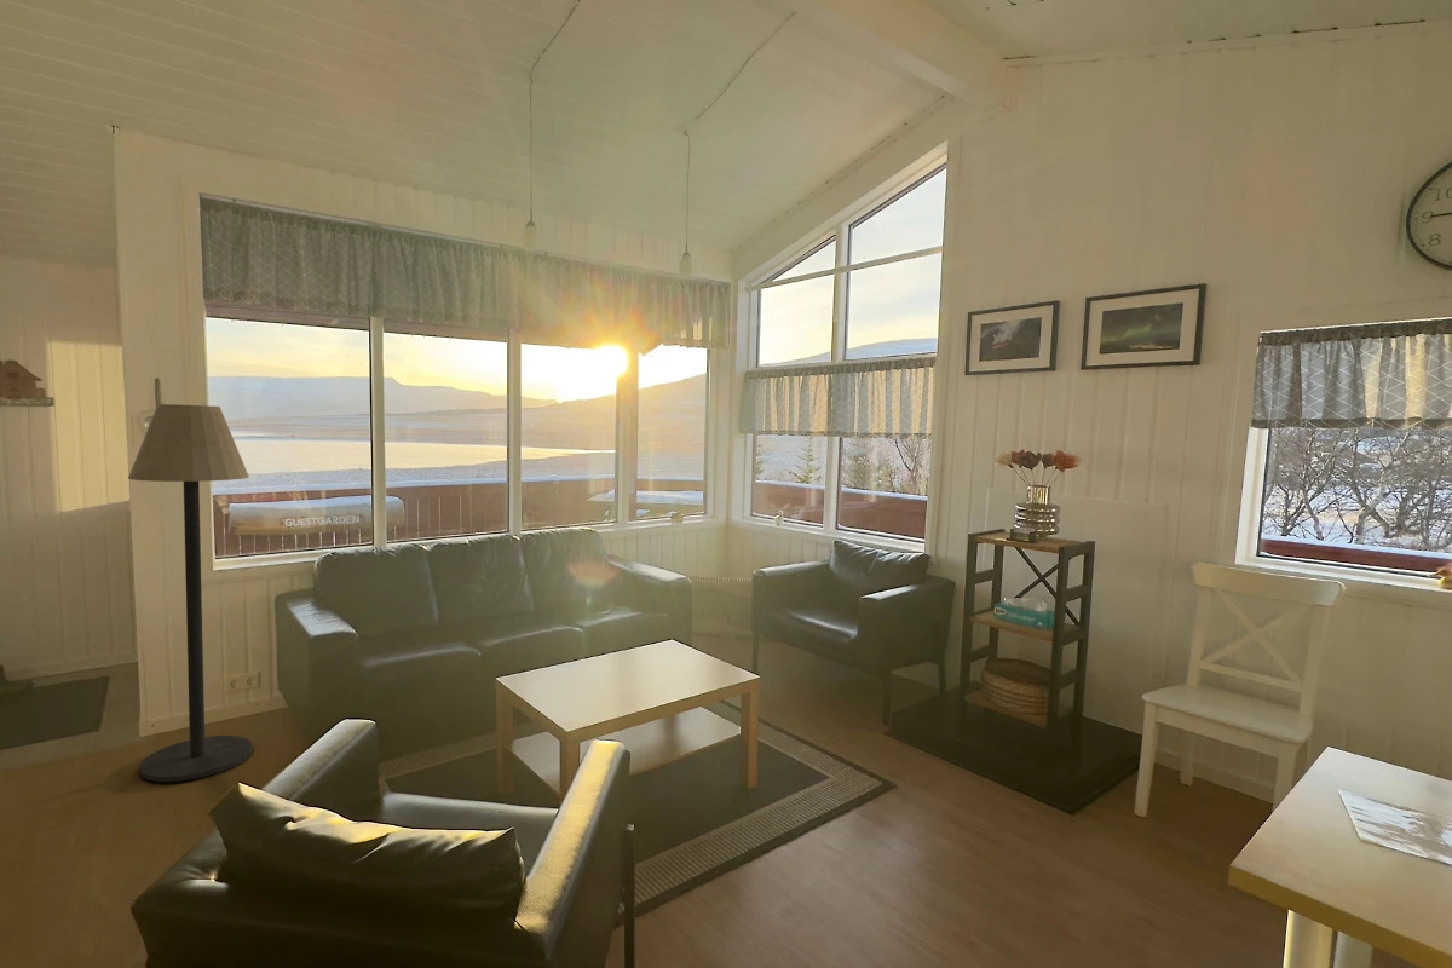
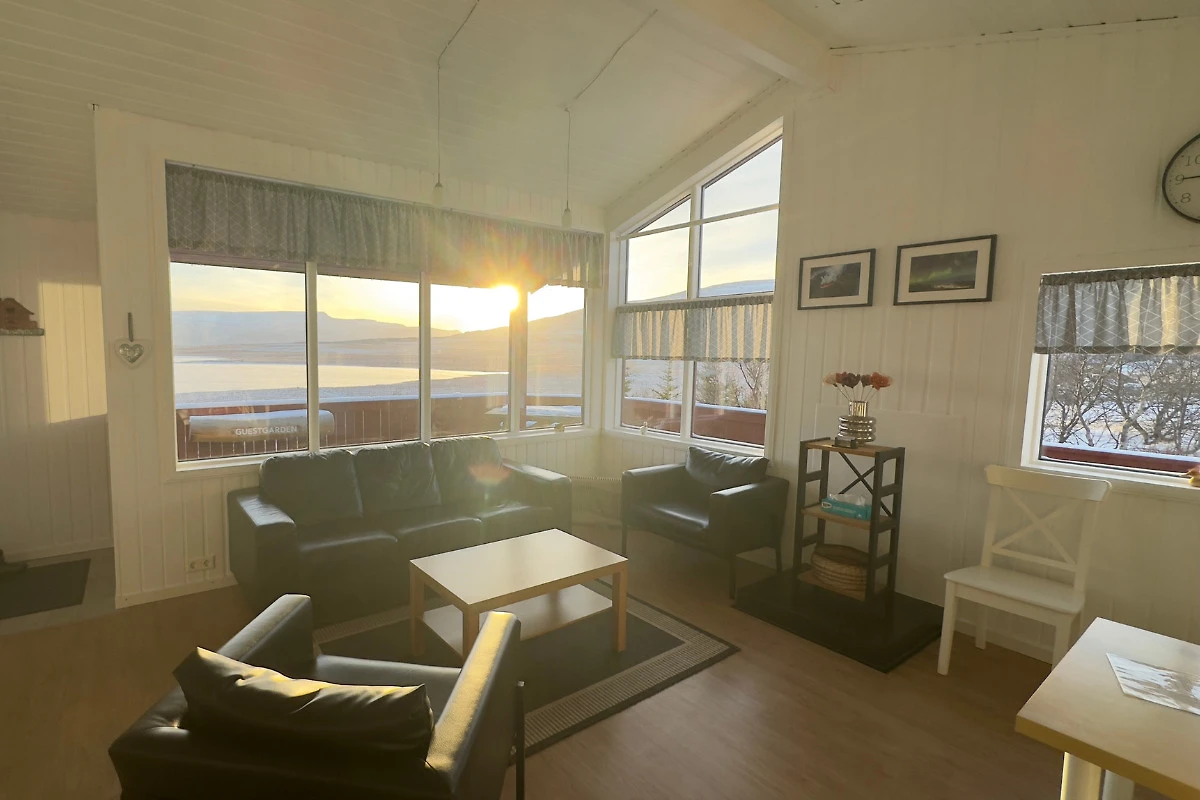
- floor lamp [127,403,253,783]
